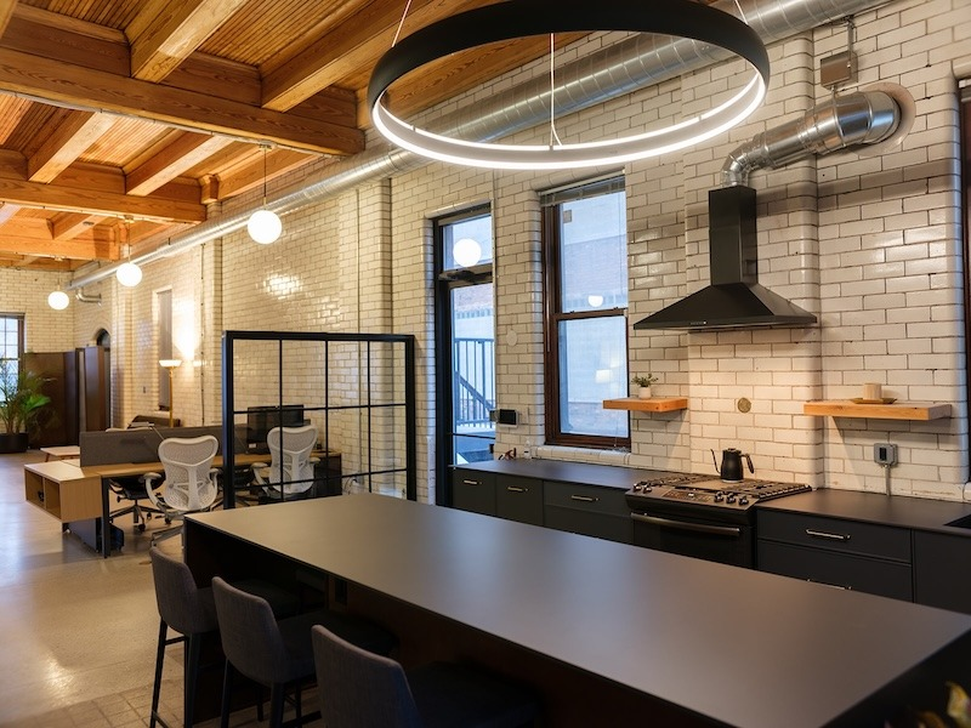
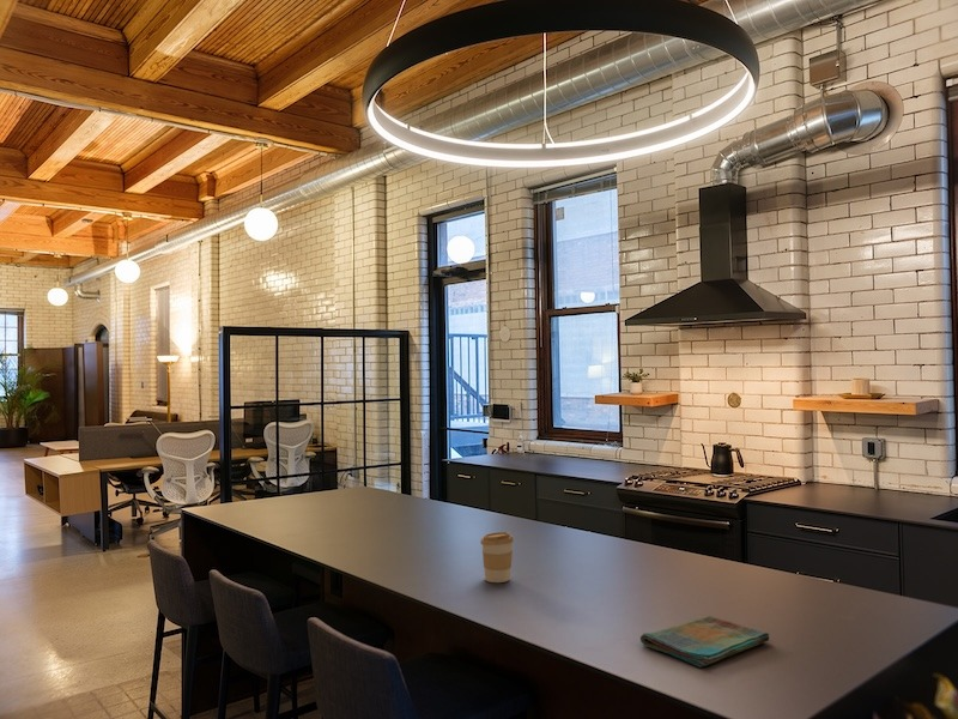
+ dish towel [639,615,771,669]
+ coffee cup [479,531,515,584]
